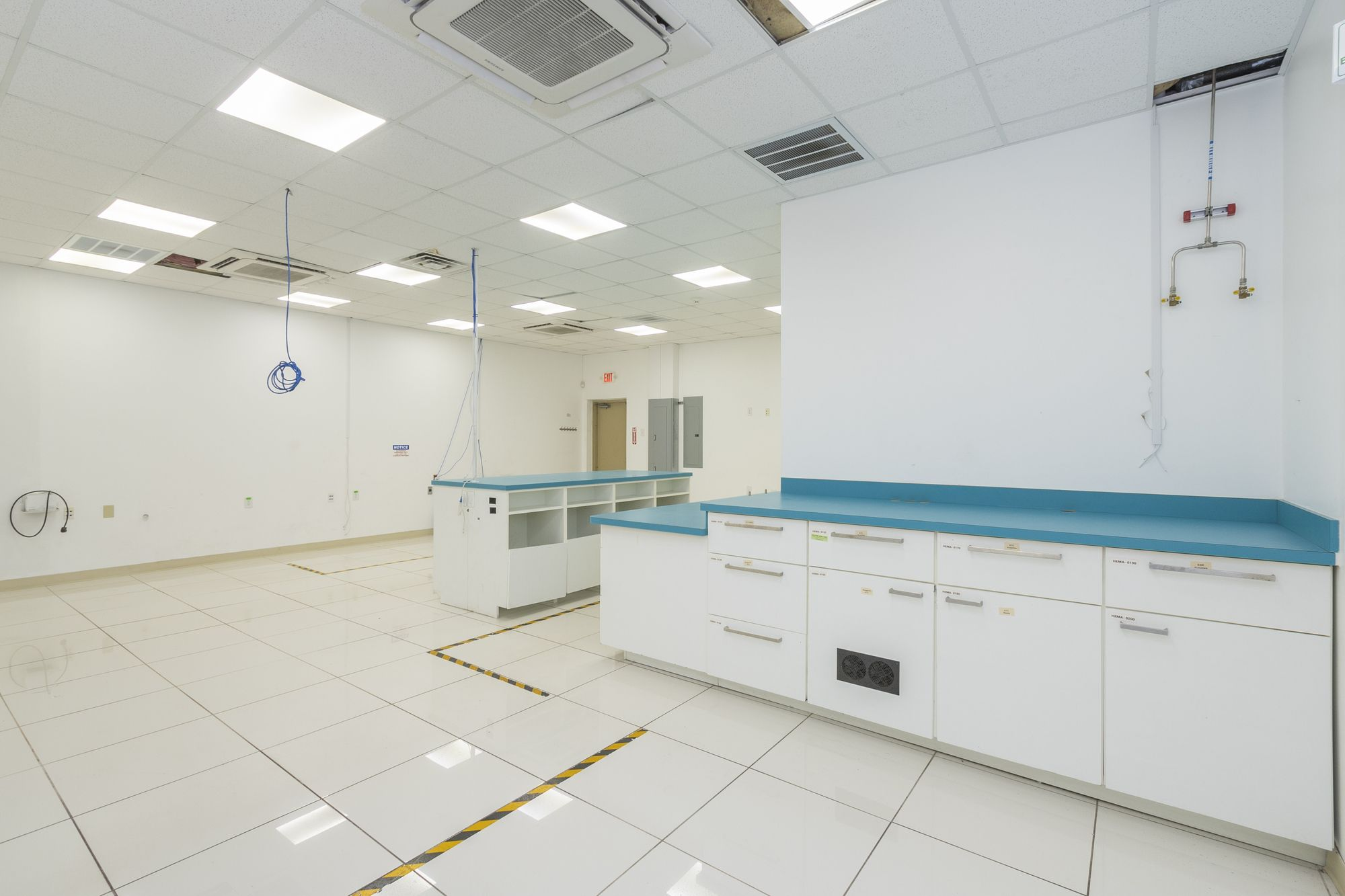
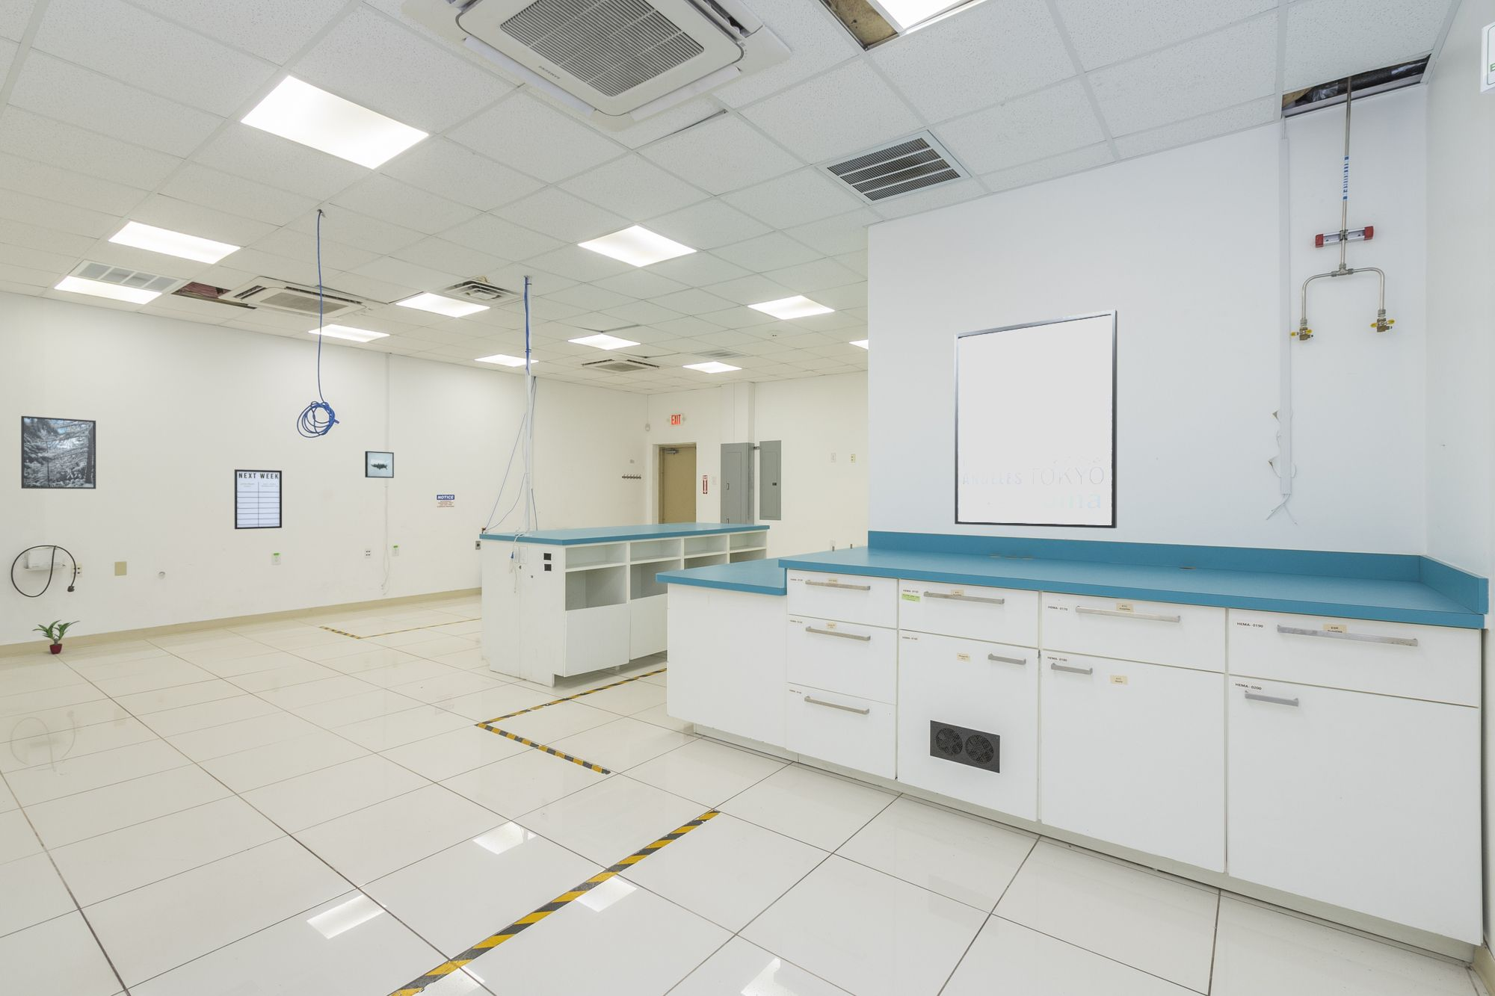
+ wall art [365,450,395,479]
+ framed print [20,416,97,489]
+ writing board [233,468,282,530]
+ potted plant [32,619,80,655]
+ wall art [954,309,1118,529]
